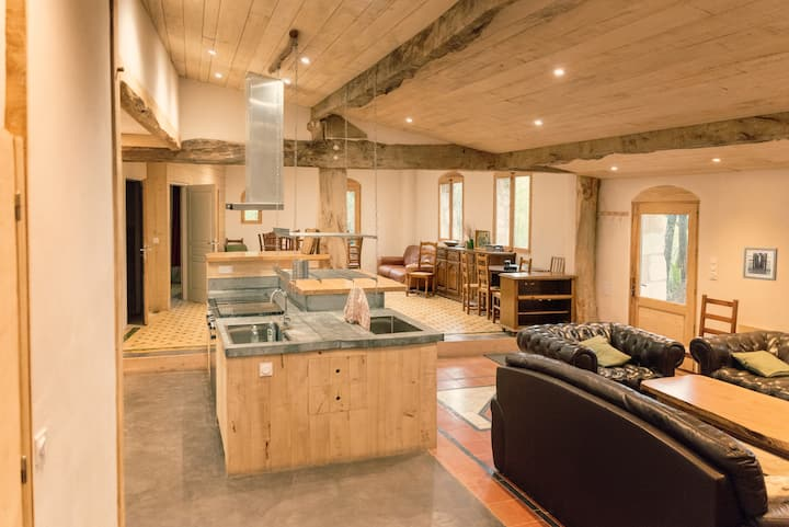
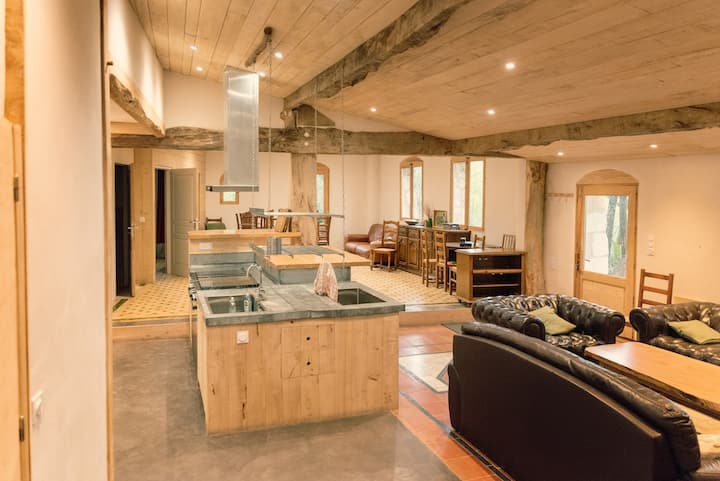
- wall art [742,247,779,282]
